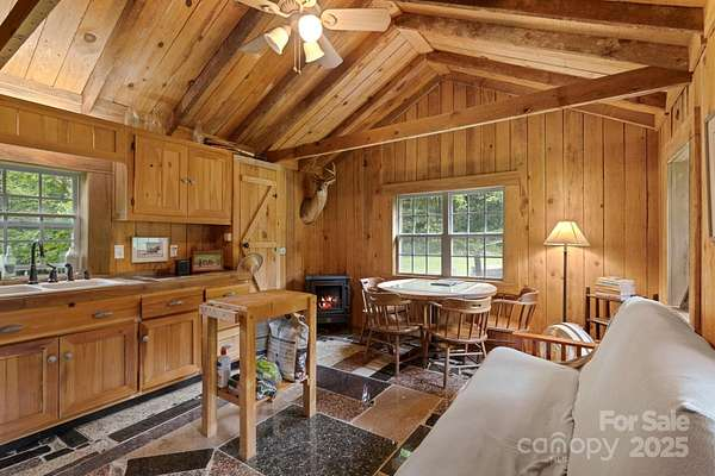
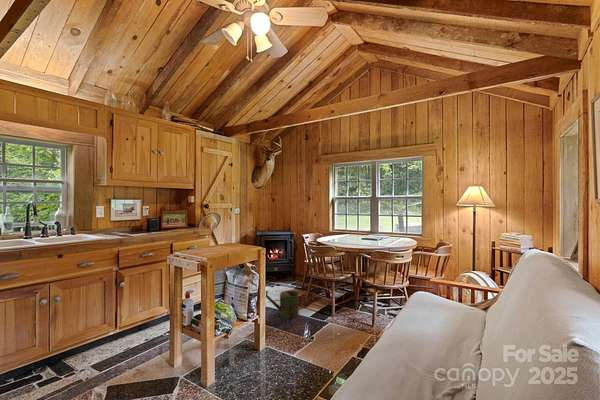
+ watering can [265,289,307,319]
